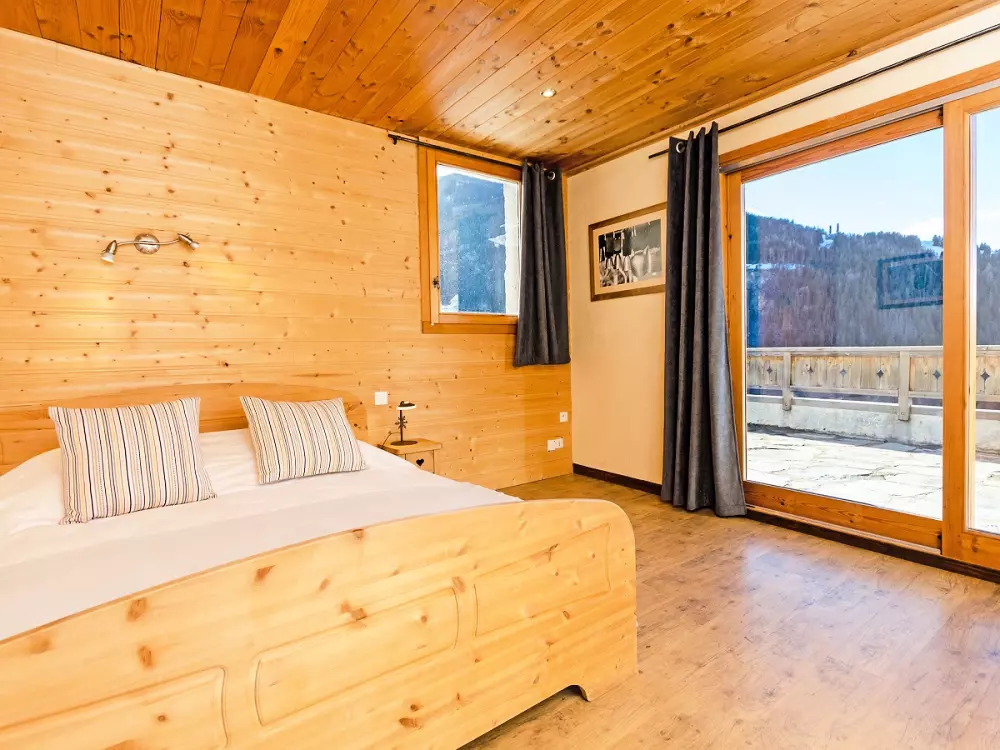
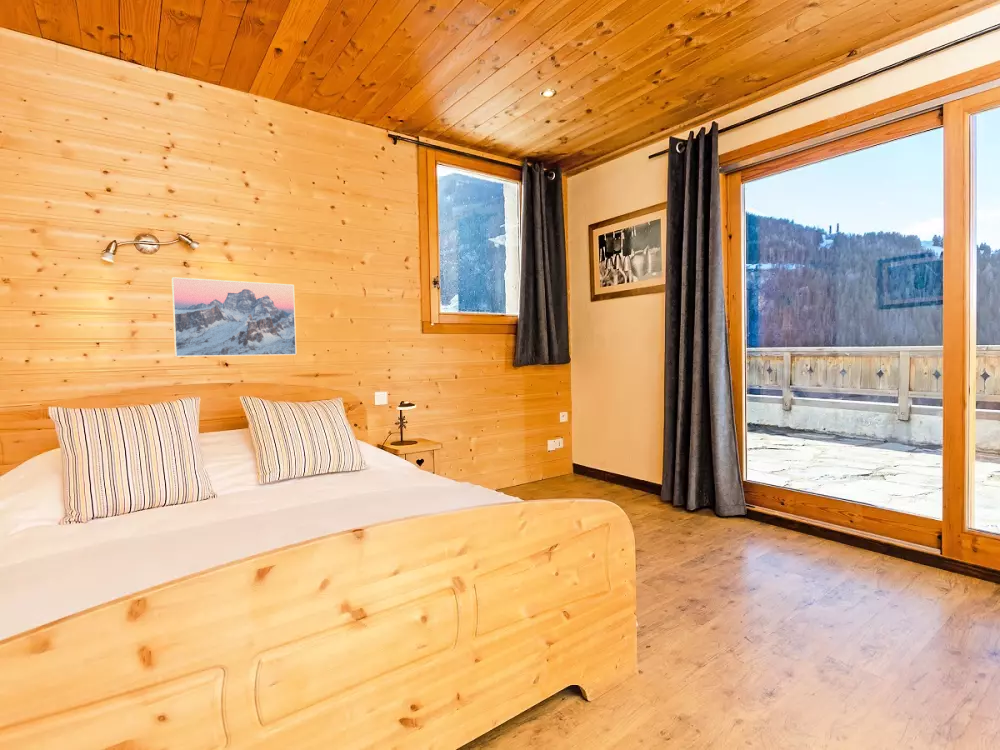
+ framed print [171,276,297,358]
